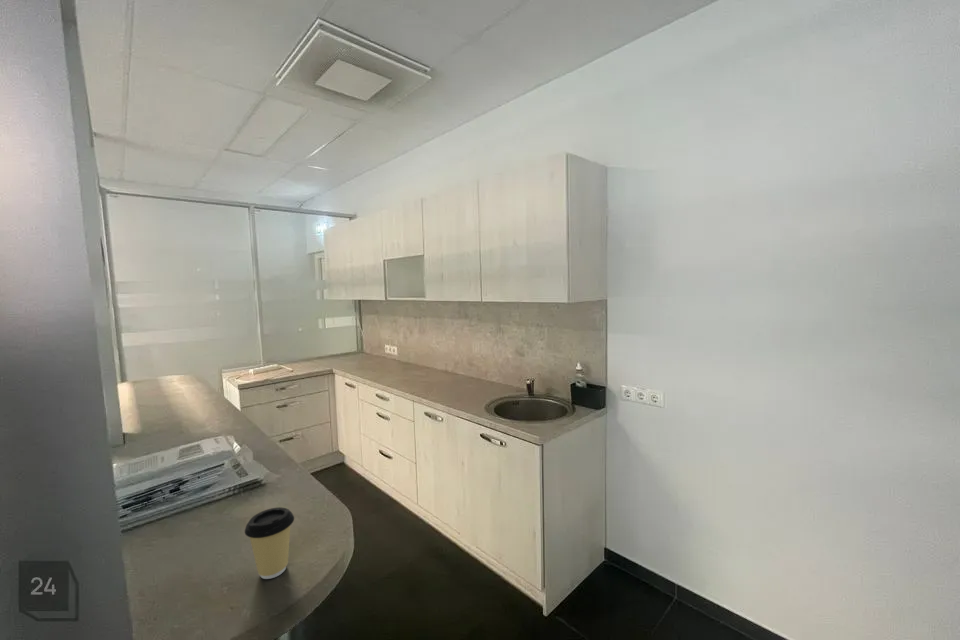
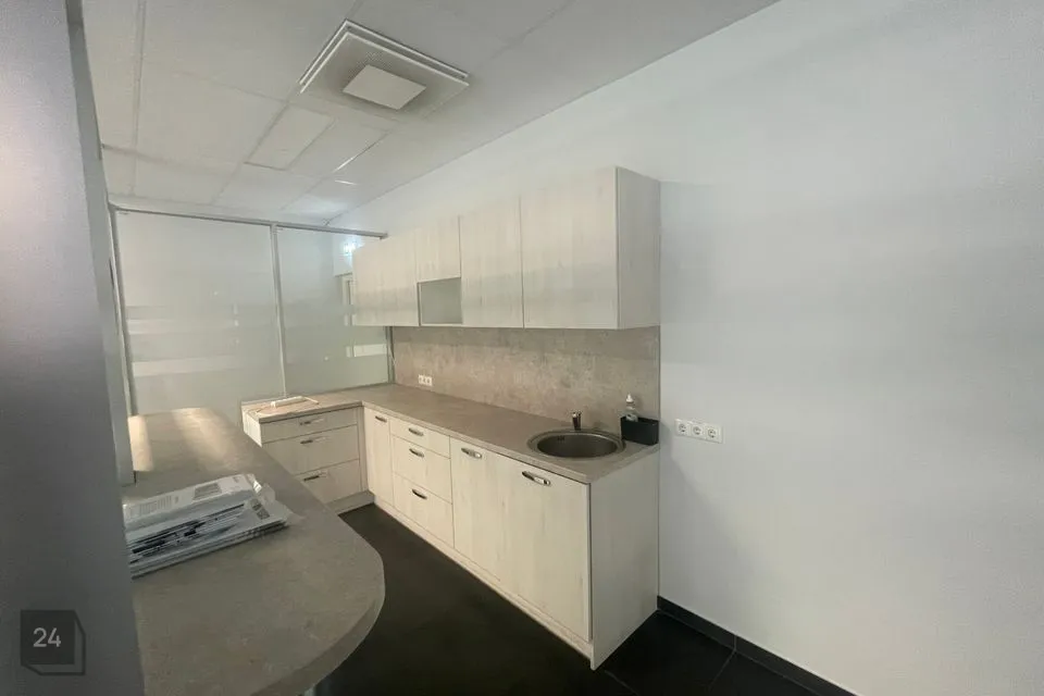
- coffee cup [244,506,295,580]
